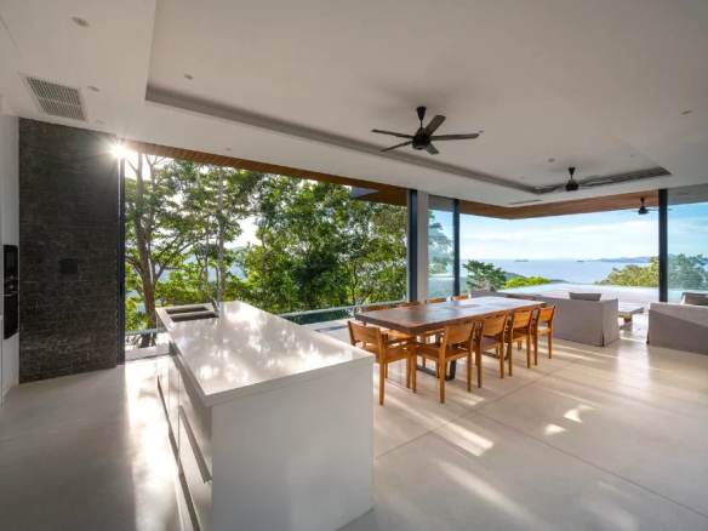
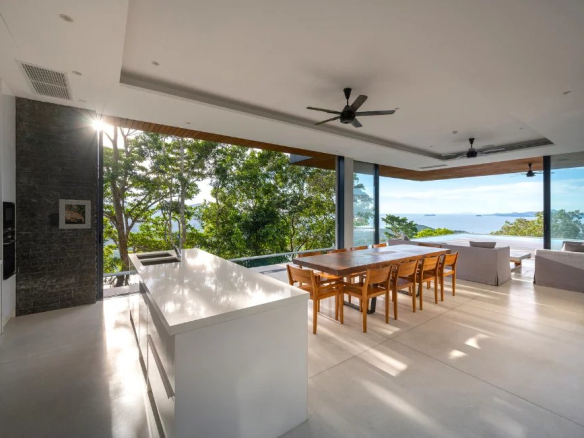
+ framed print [58,199,92,230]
